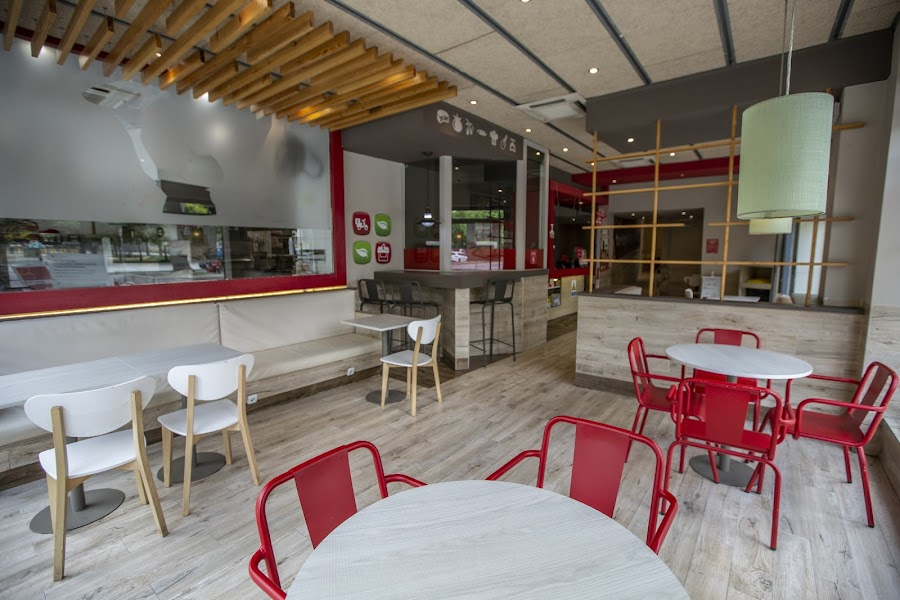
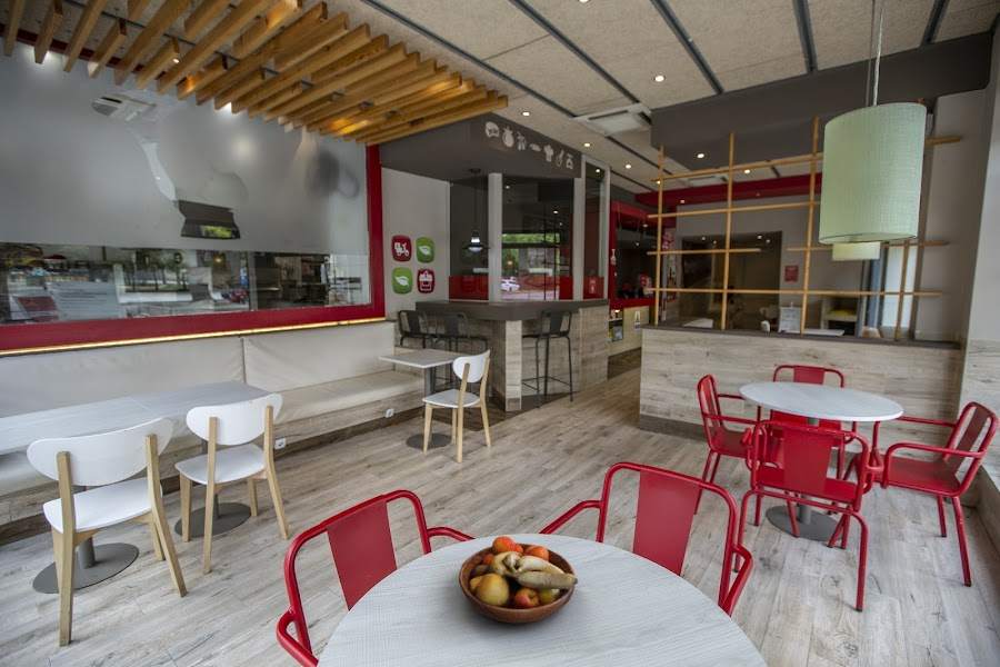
+ fruit bowl [458,535,579,625]
